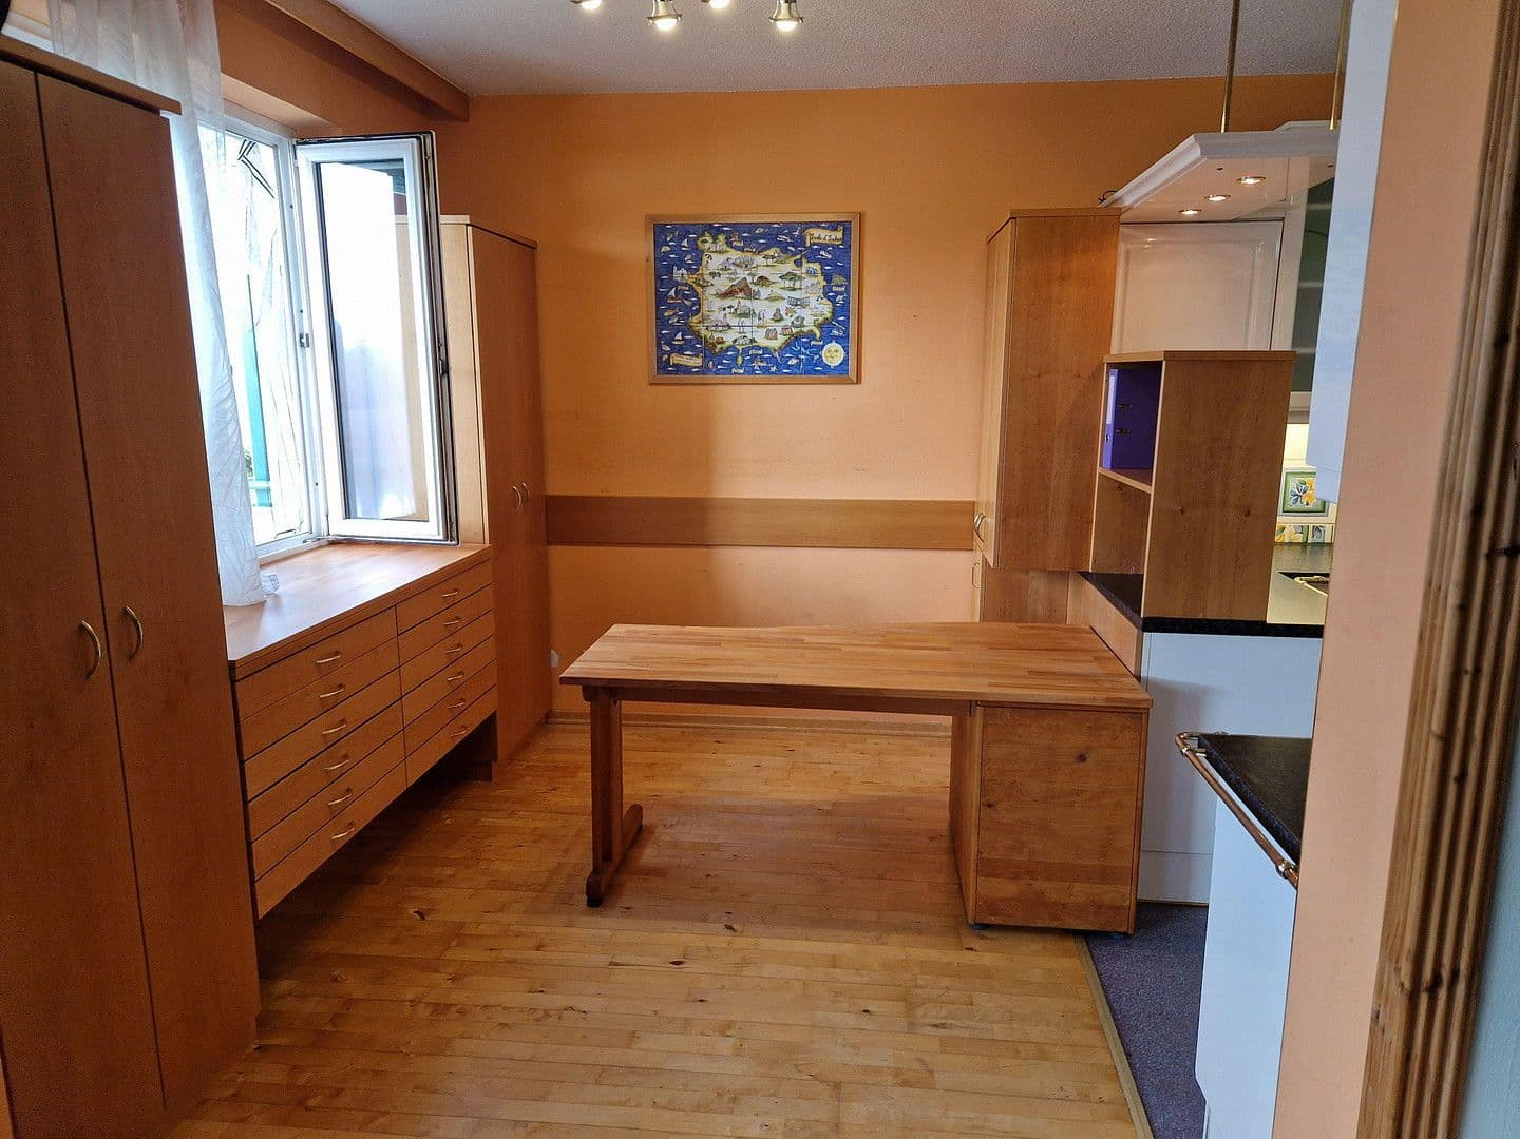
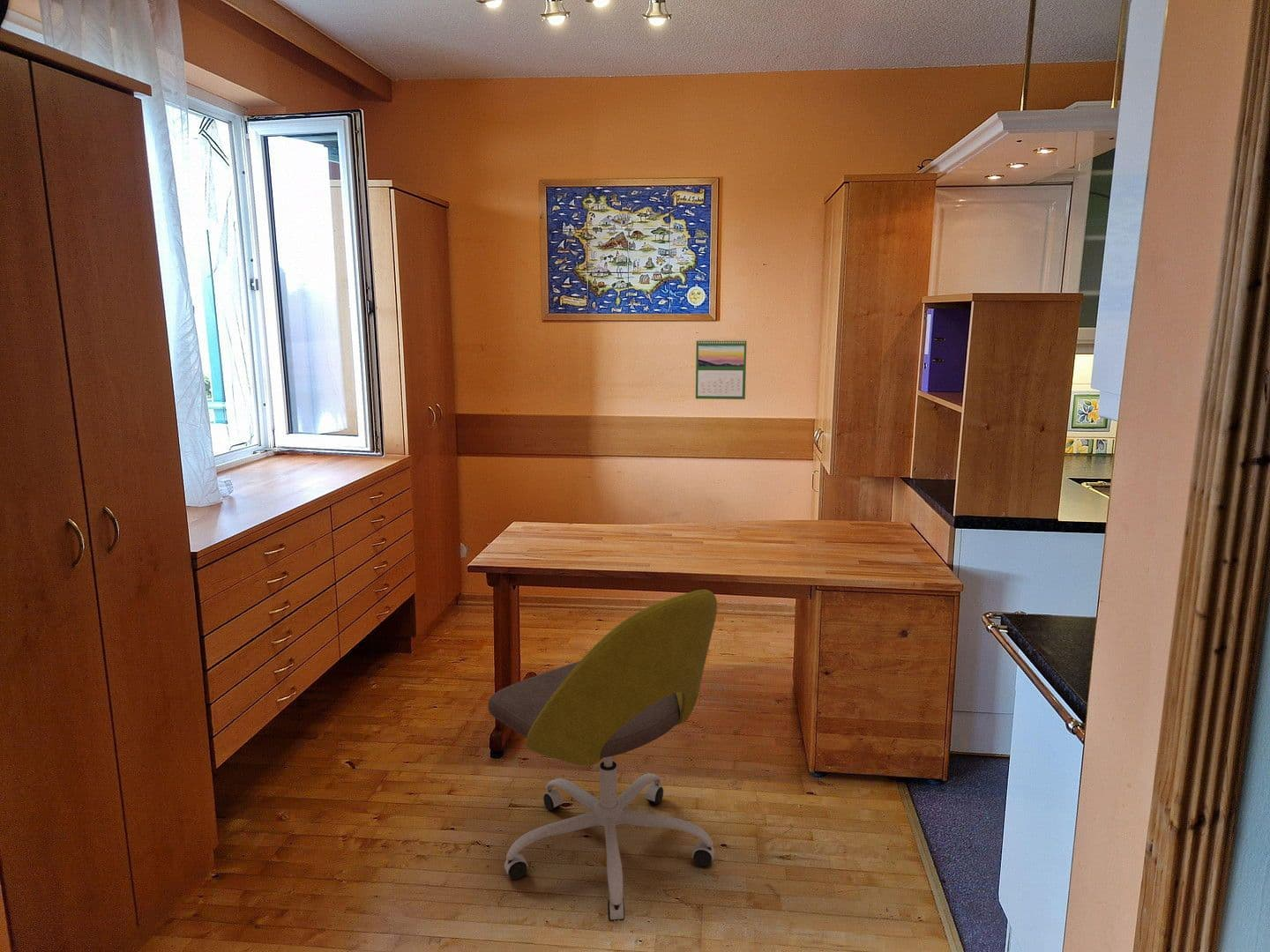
+ calendar [695,338,747,400]
+ office chair [488,589,718,922]
